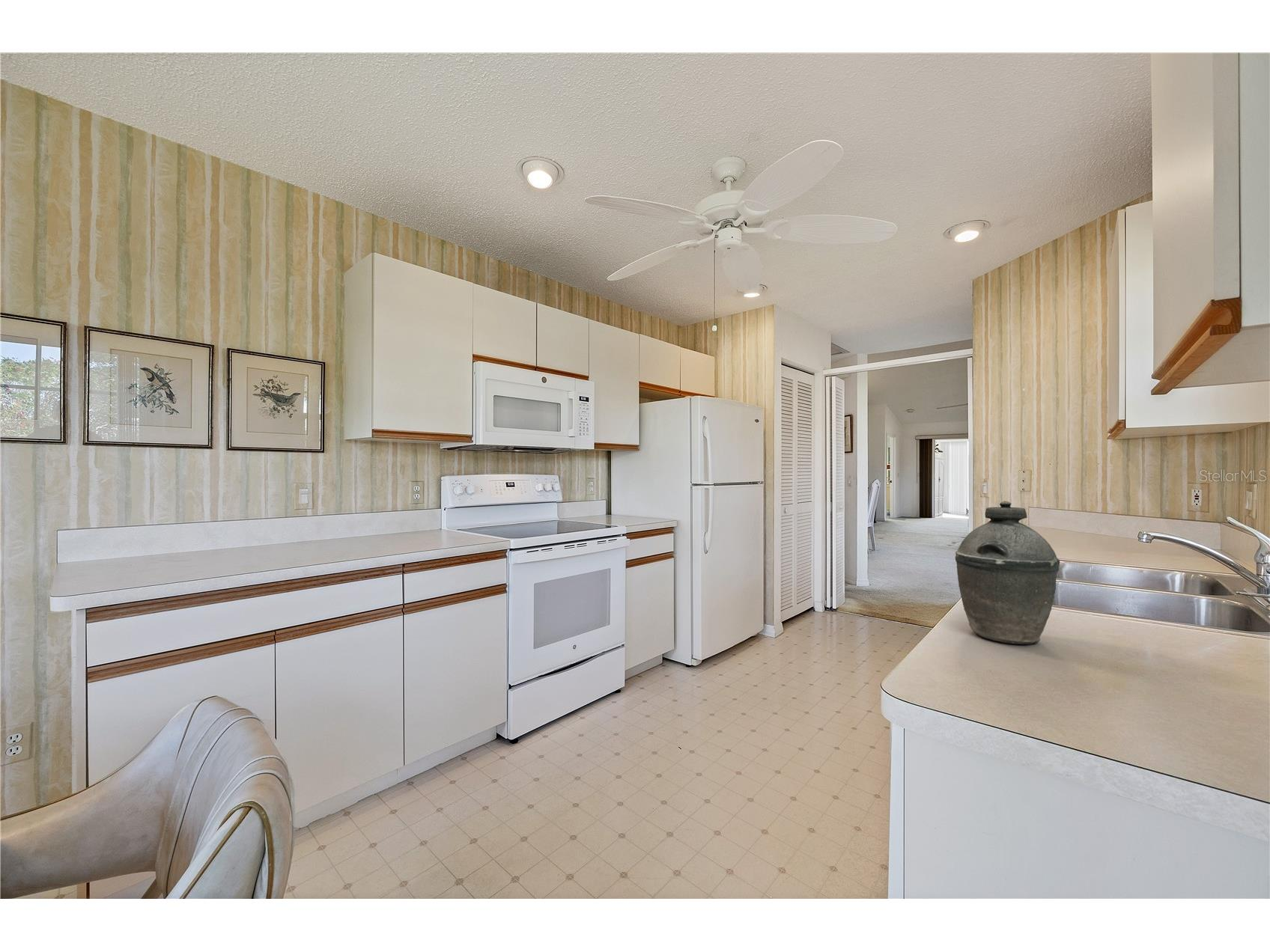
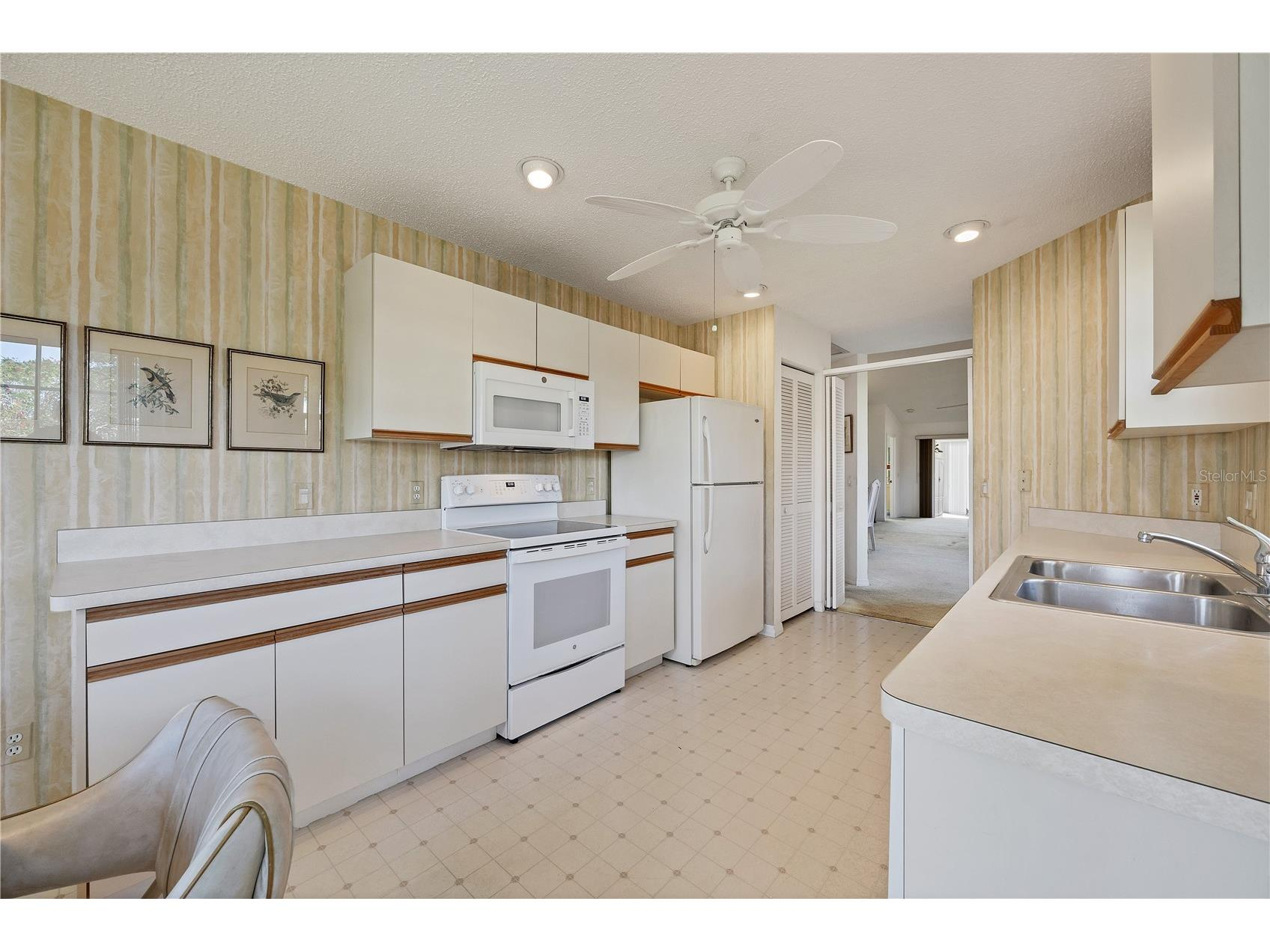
- kettle [955,501,1060,645]
